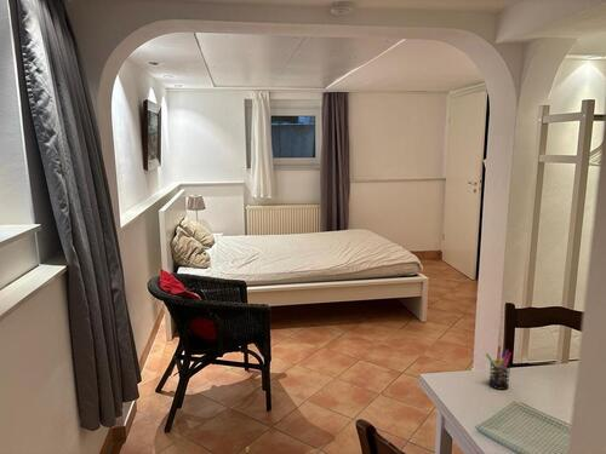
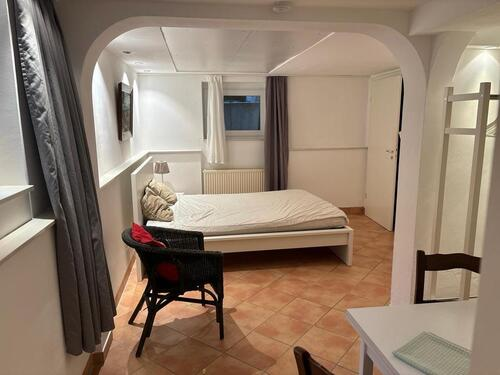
- pen holder [485,345,513,391]
